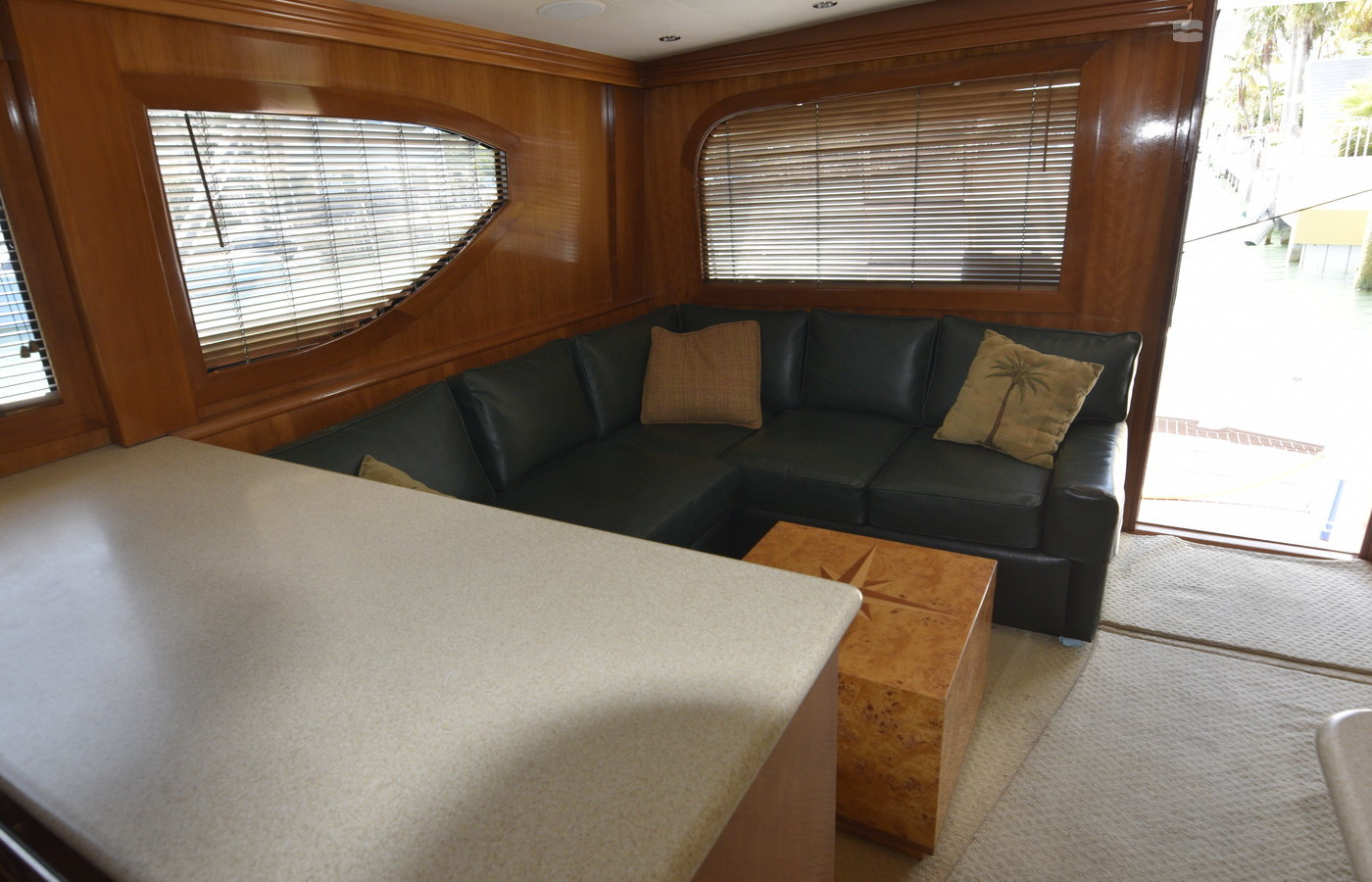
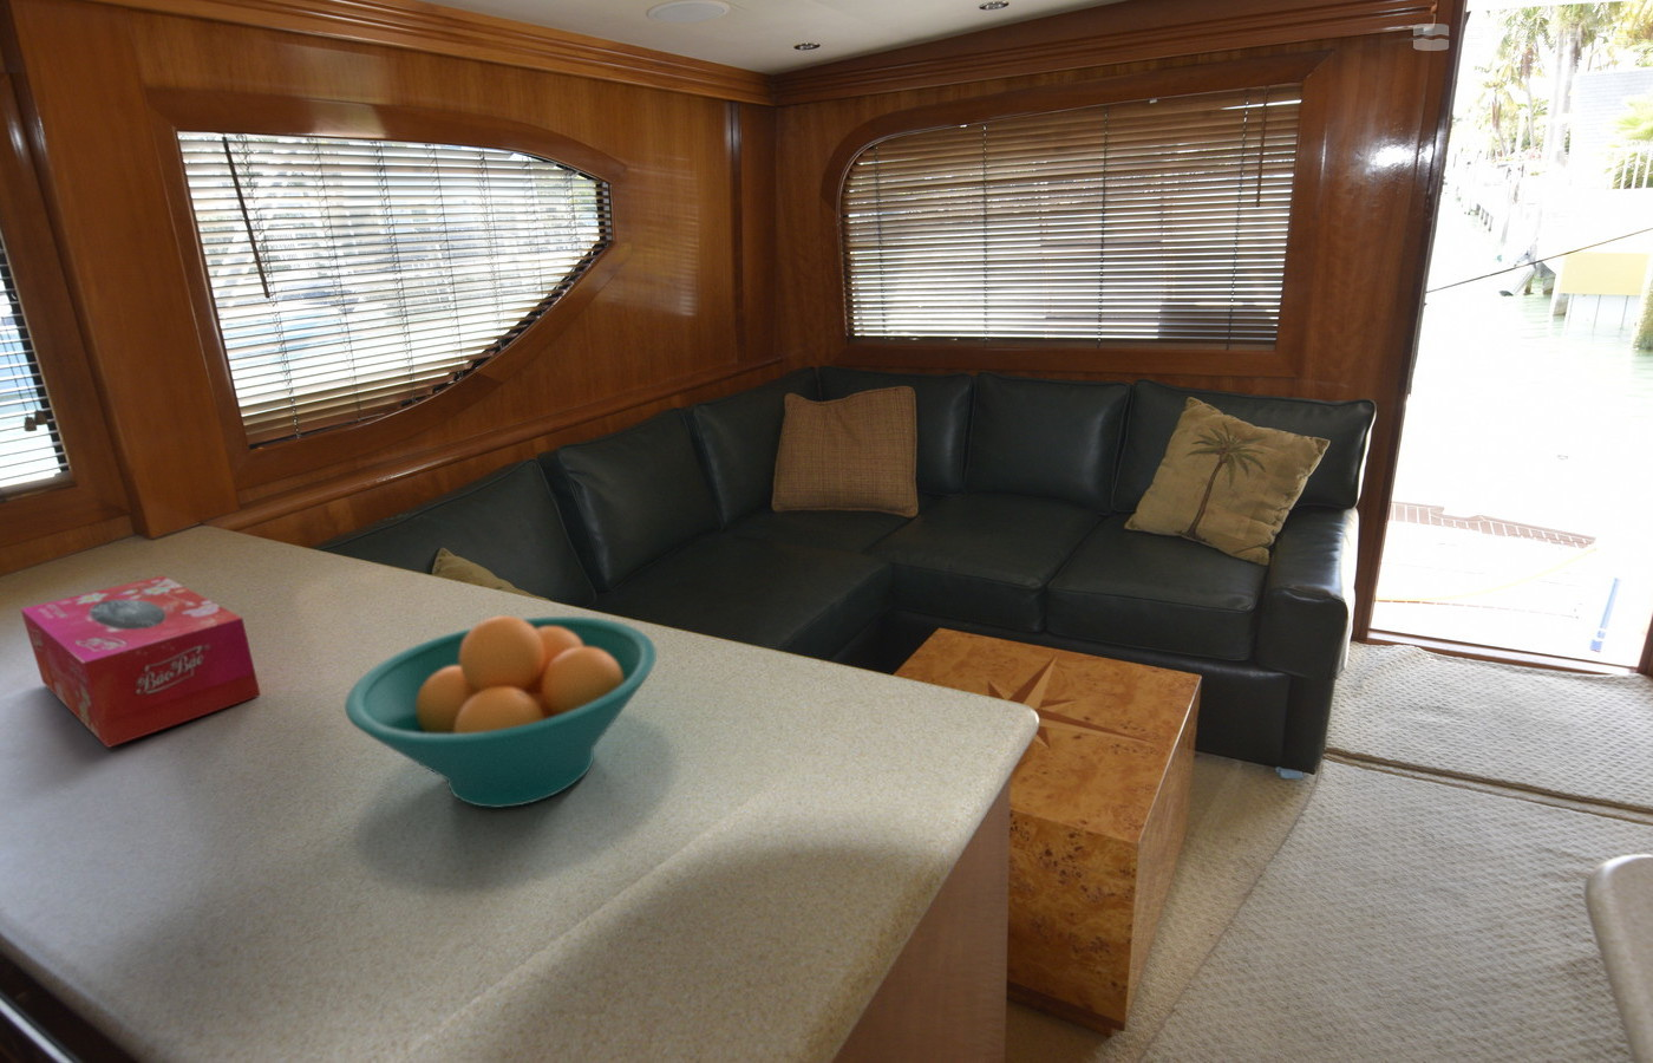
+ fruit bowl [343,615,658,809]
+ tissue box [20,574,261,748]
